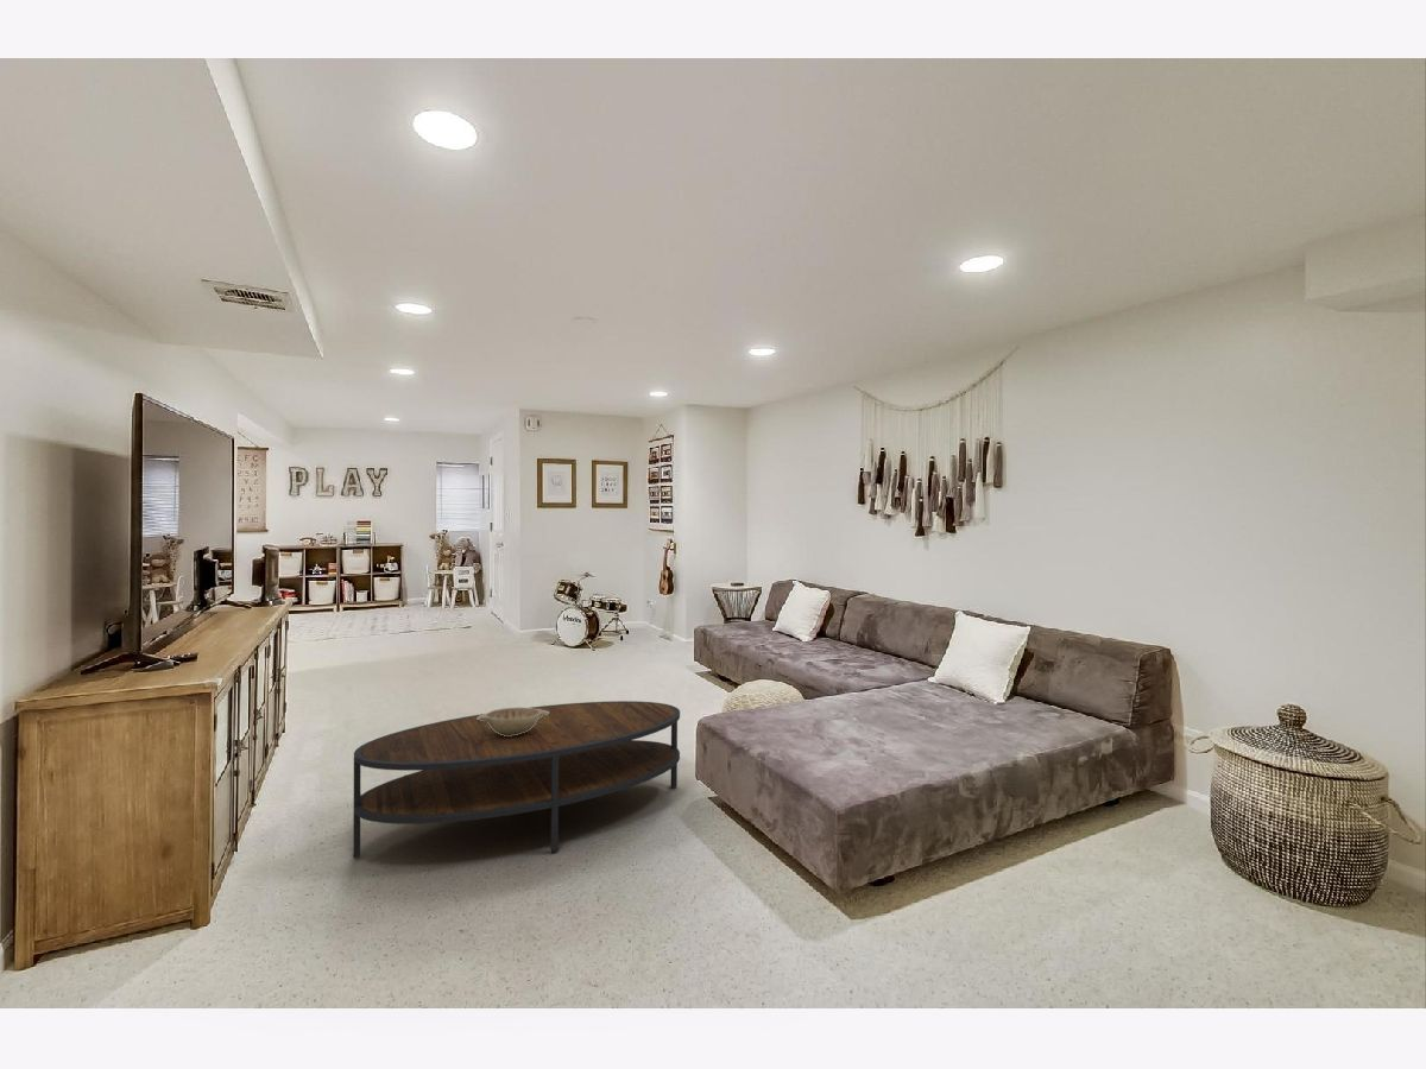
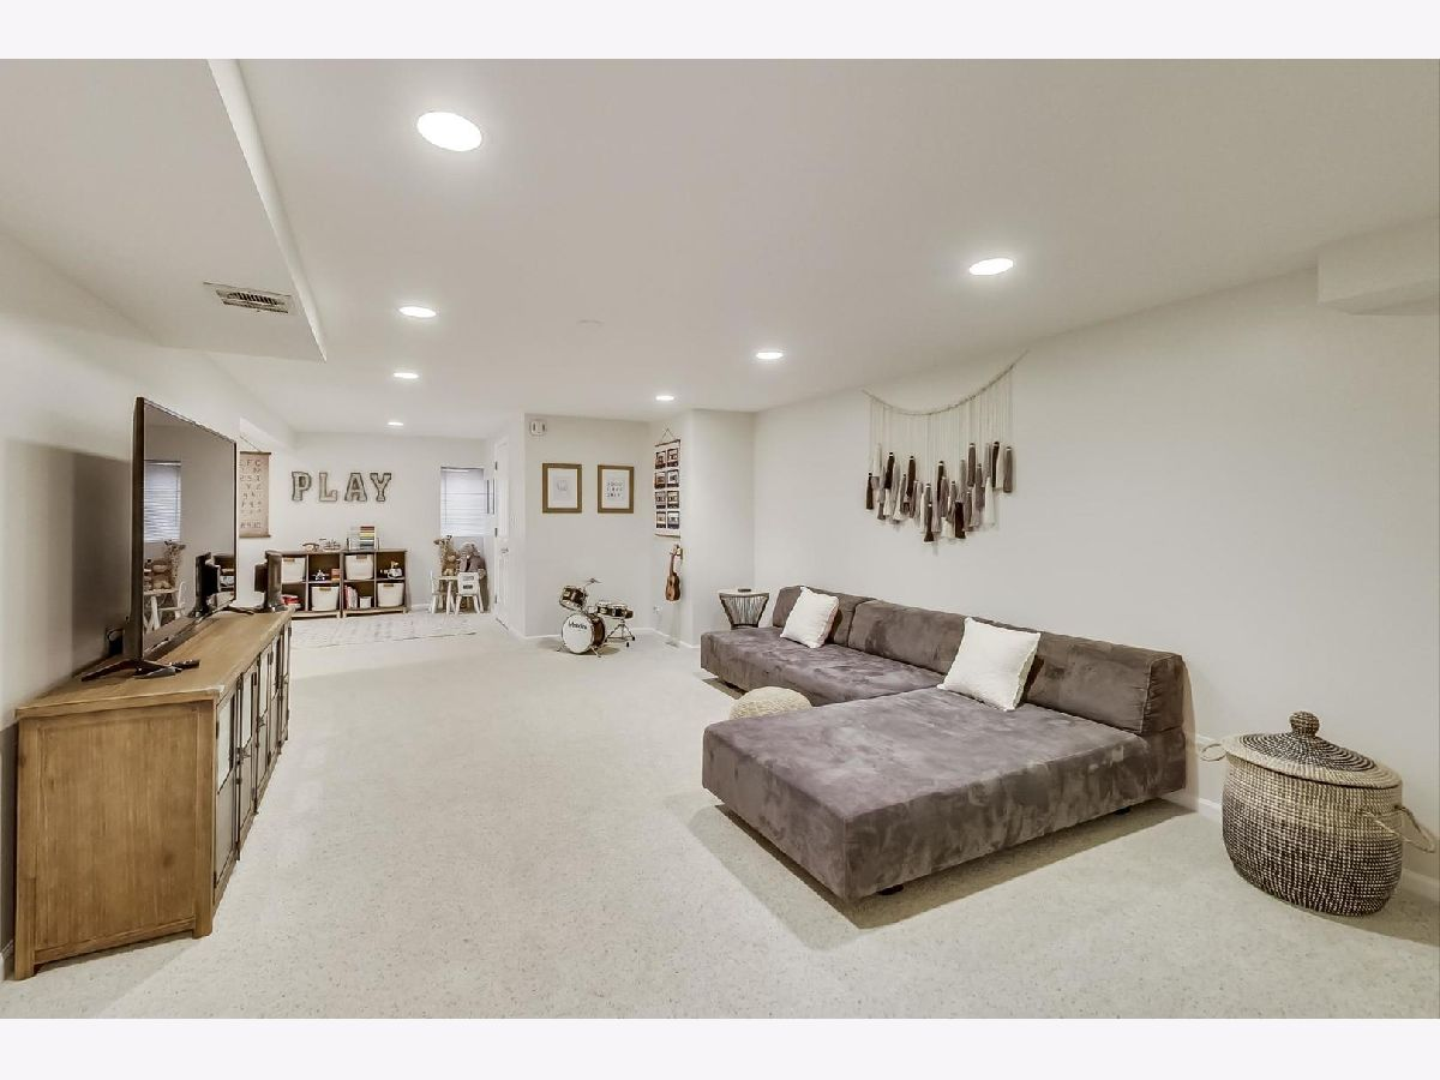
- coffee table [352,700,681,859]
- decorative bowl [477,707,549,736]
